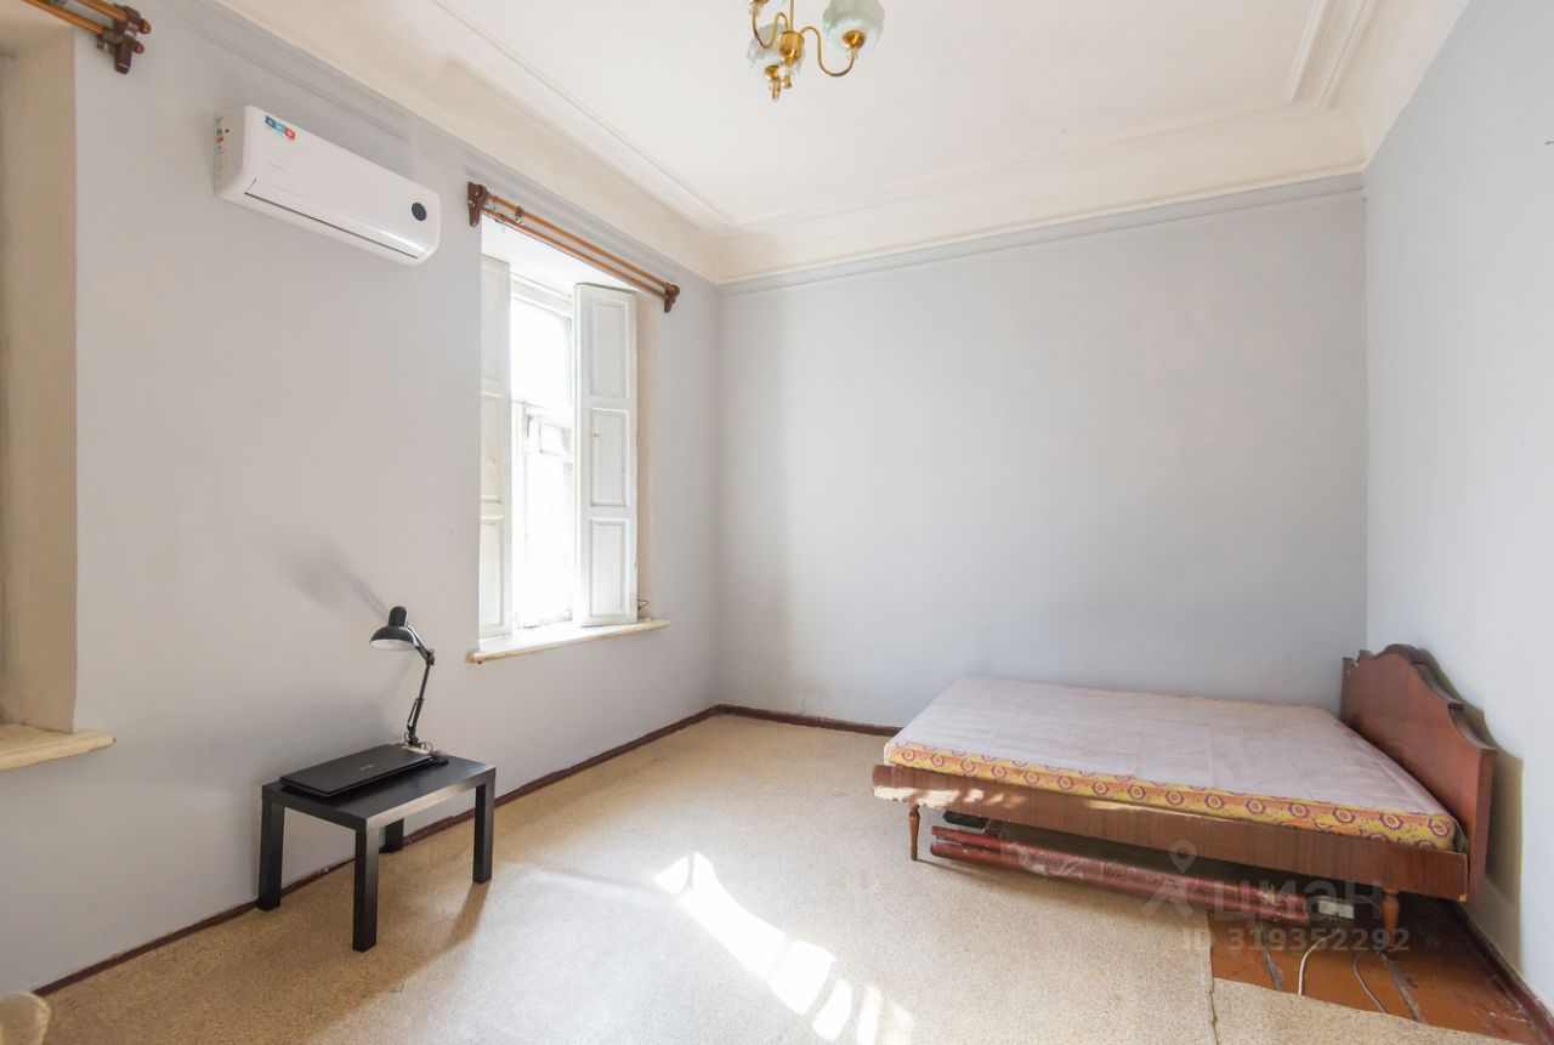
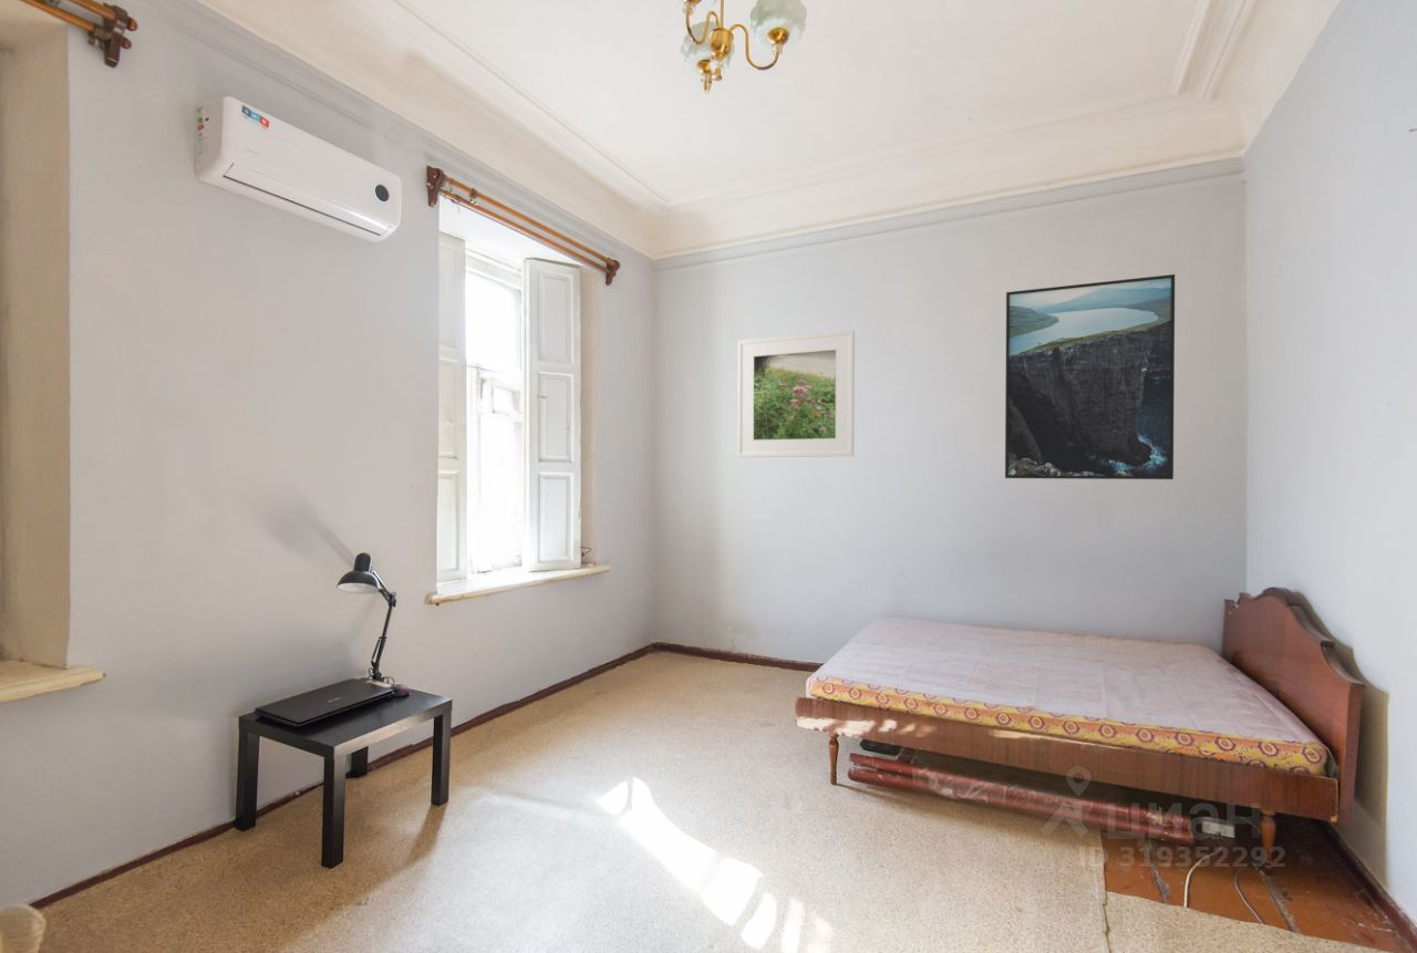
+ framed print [736,329,856,458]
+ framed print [1004,273,1176,480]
